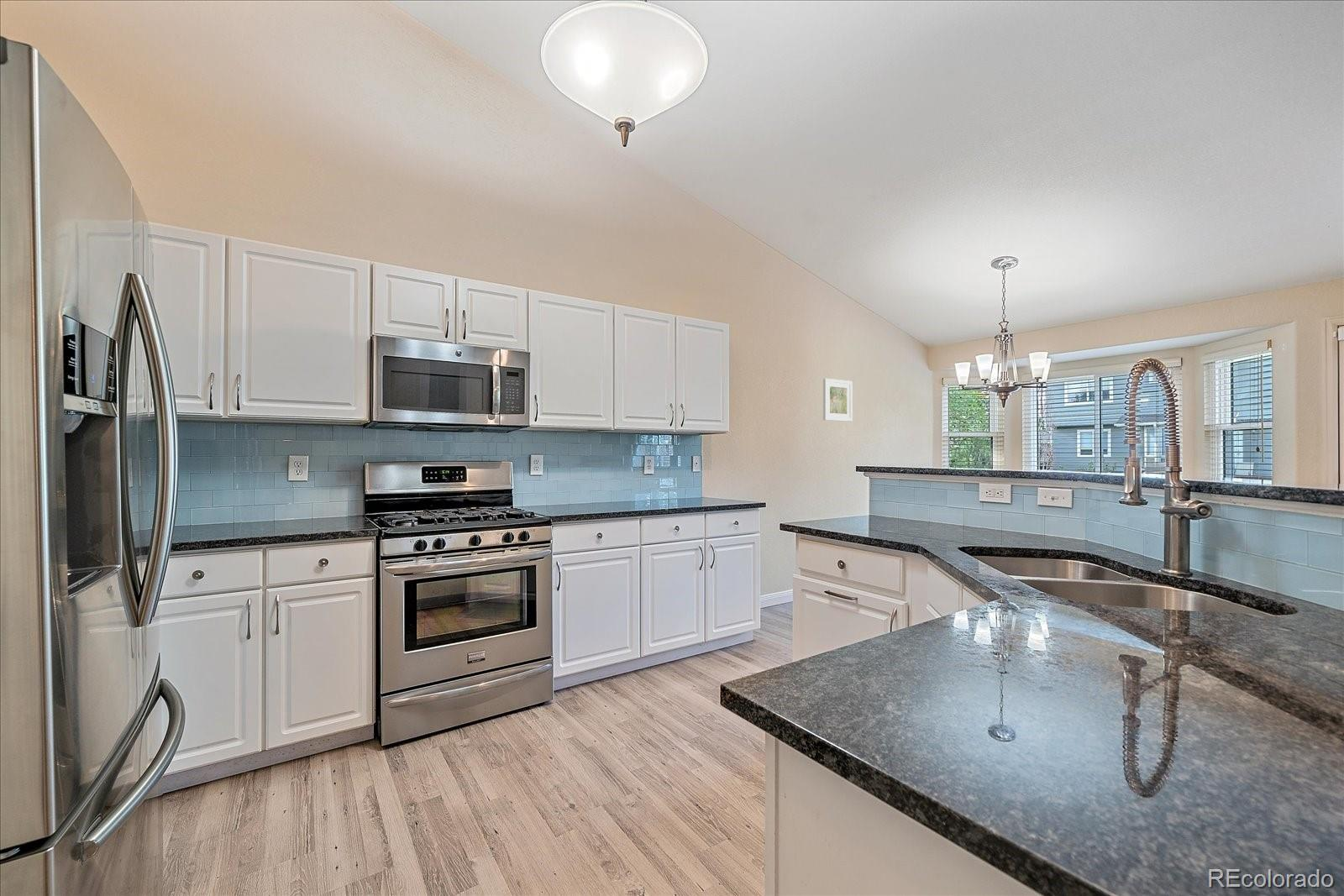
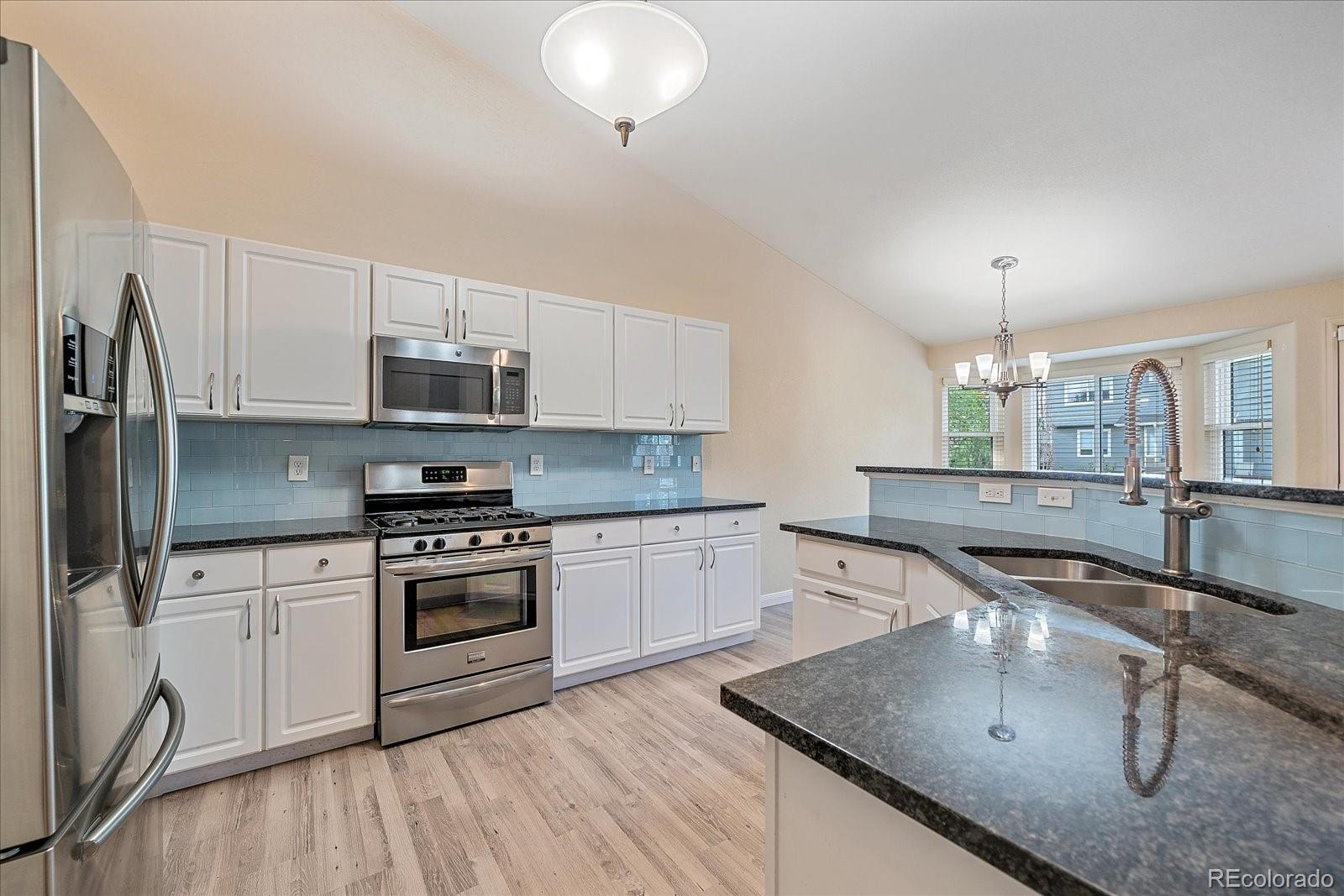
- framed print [822,378,853,422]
